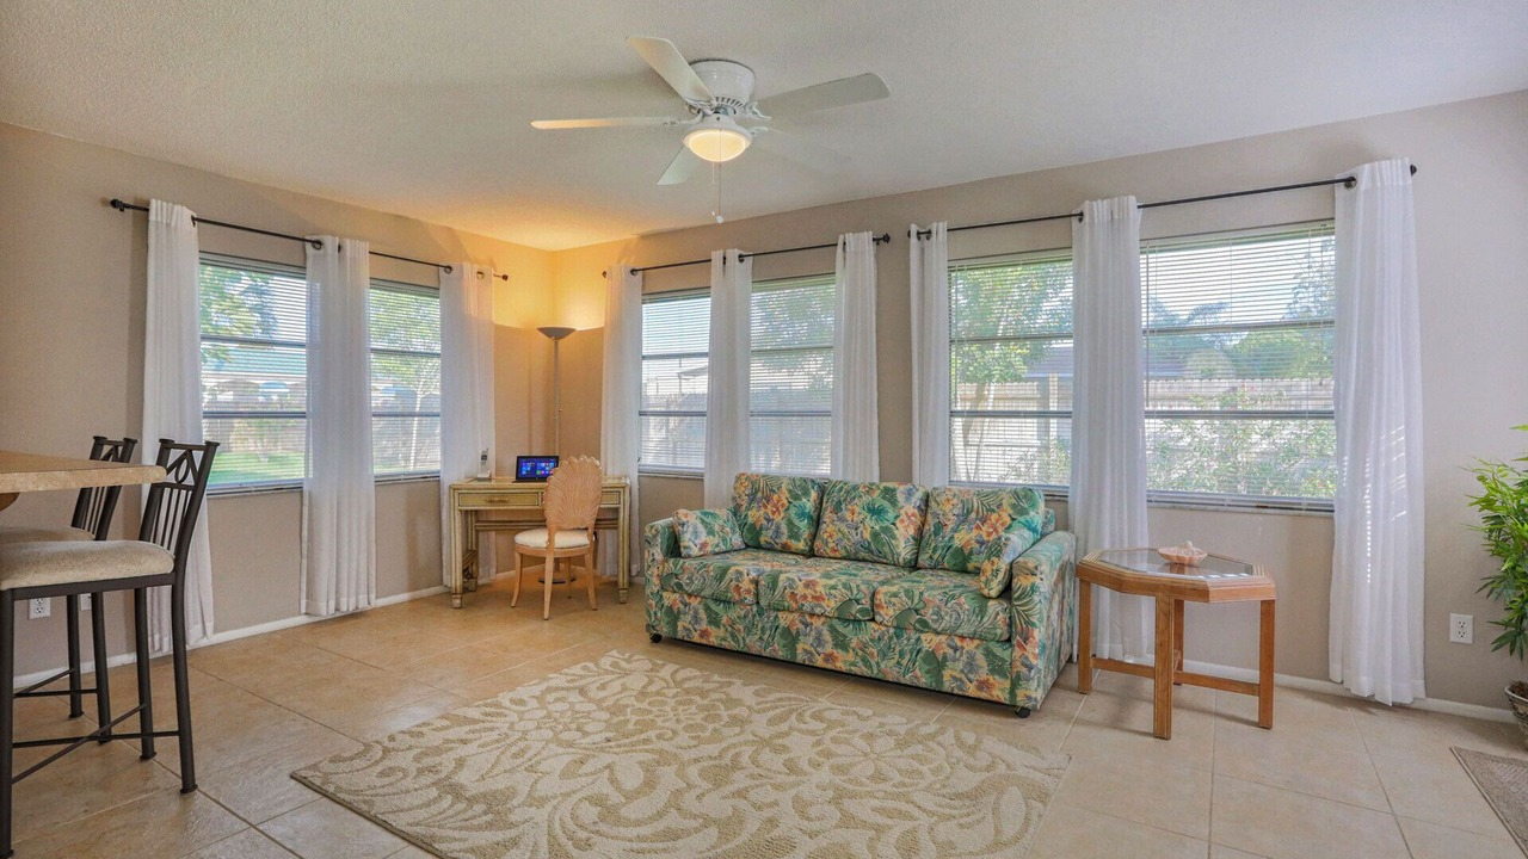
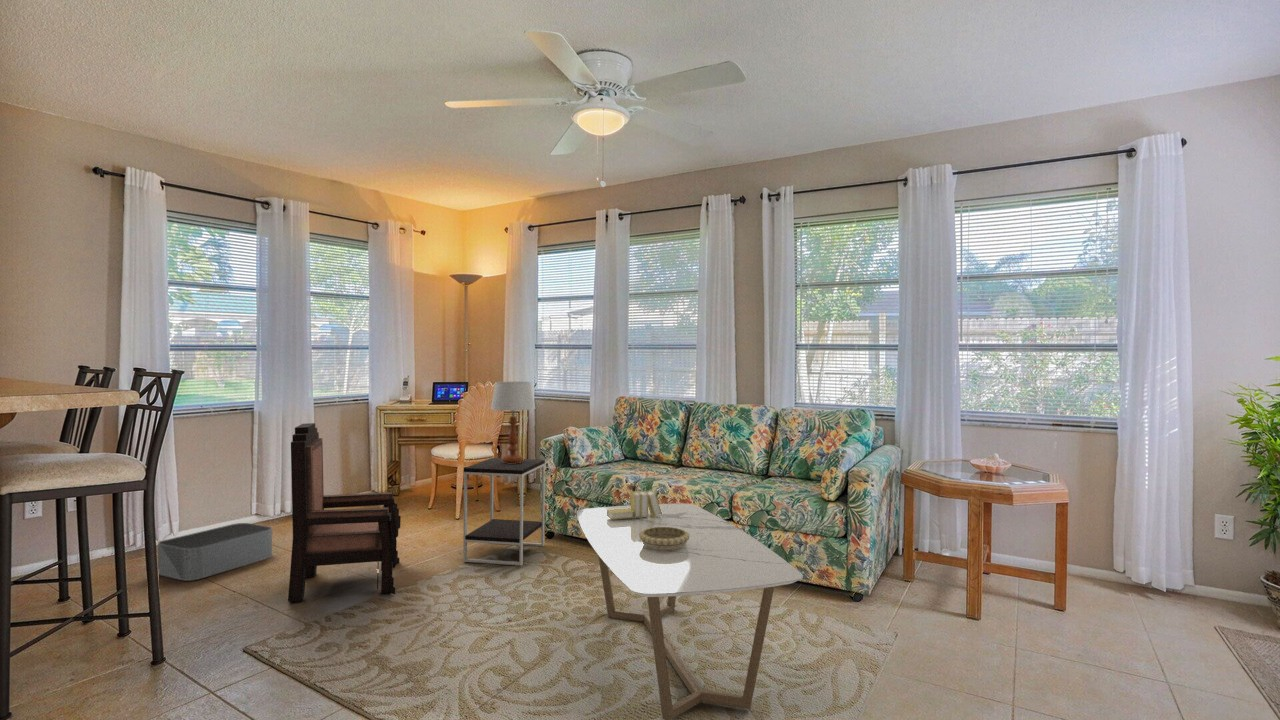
+ table lamp [490,381,537,464]
+ storage bin [157,522,273,582]
+ armchair [287,422,402,603]
+ decorative bowl [639,527,690,551]
+ coffee table [575,503,804,720]
+ side table [462,457,546,567]
+ books [607,489,662,519]
